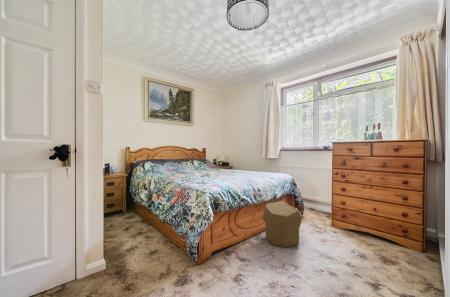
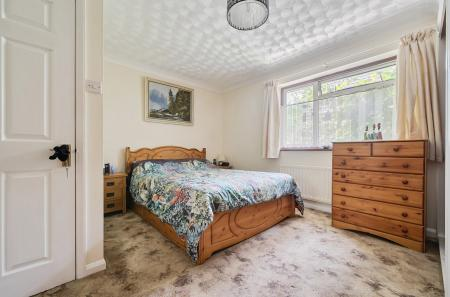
- pouf [261,199,303,249]
